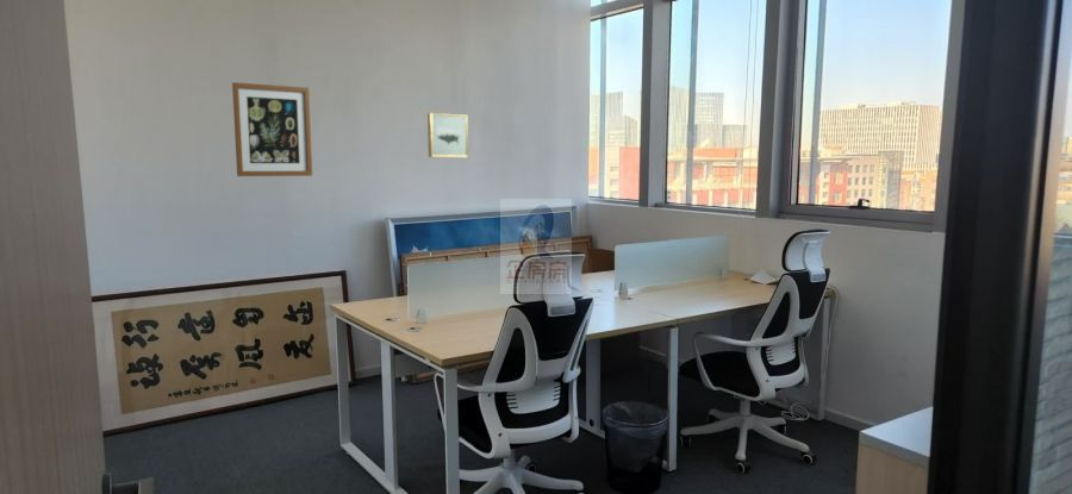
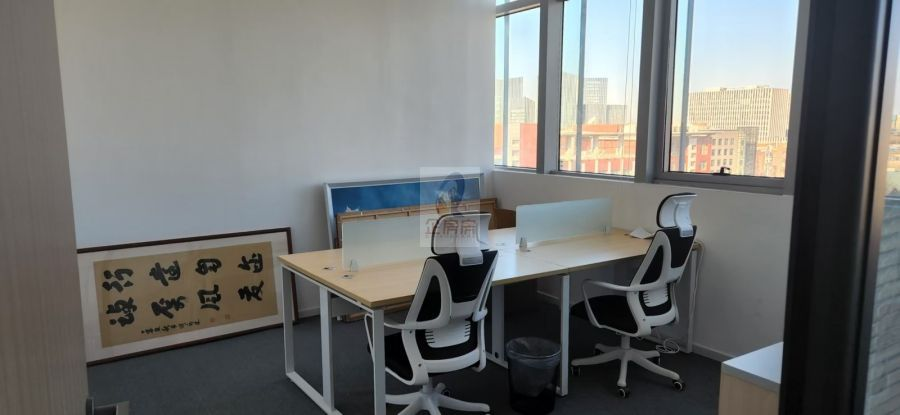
- wall art [231,81,313,177]
- wall art [426,112,469,158]
